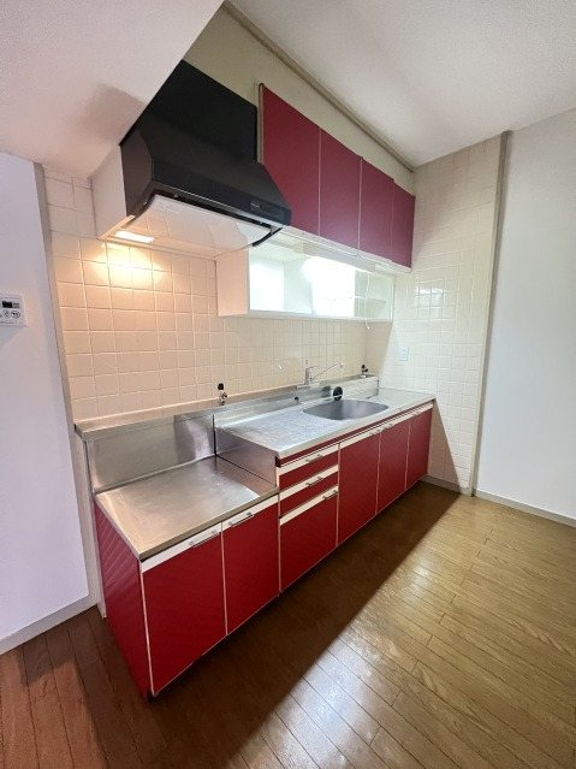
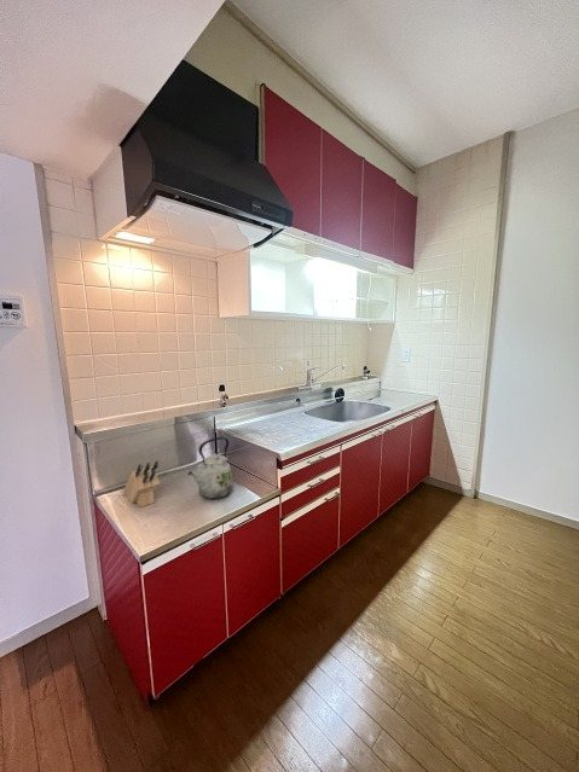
+ kettle [186,436,235,500]
+ knife block [122,459,161,509]
